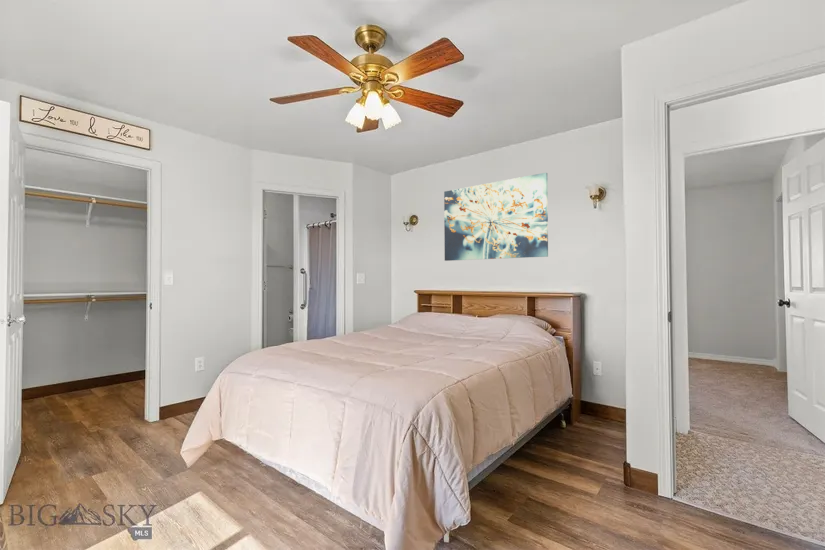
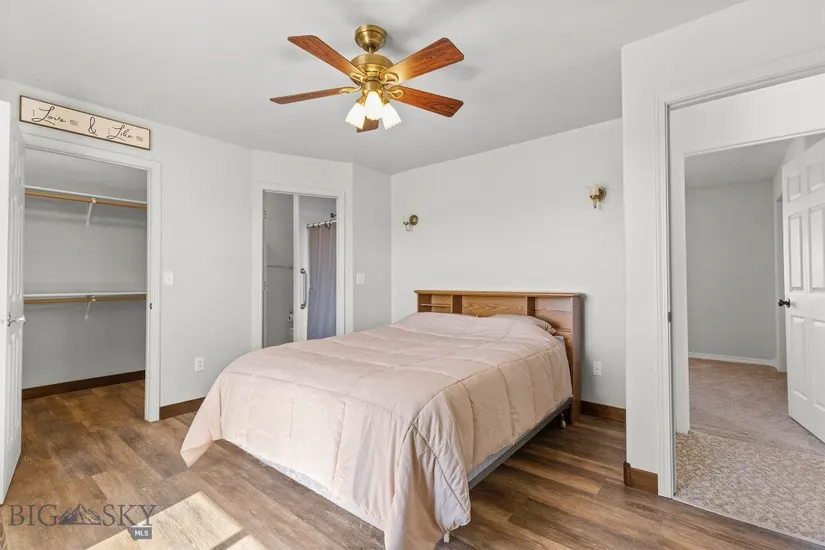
- wall art [443,172,549,262]
